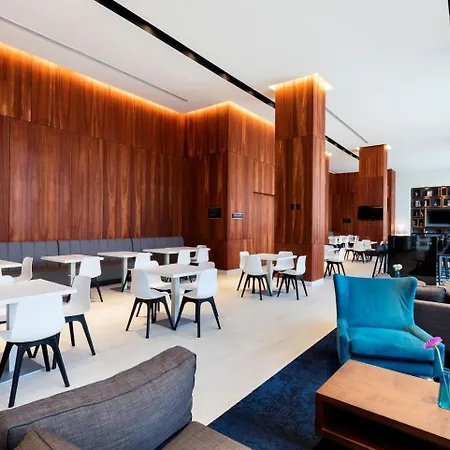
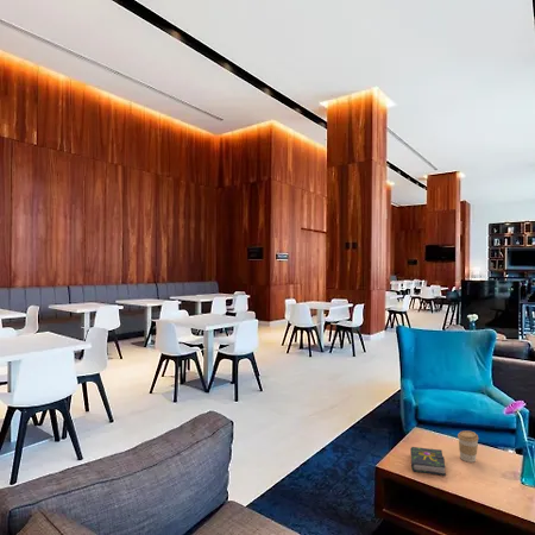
+ book [409,446,447,477]
+ coffee cup [457,429,479,464]
